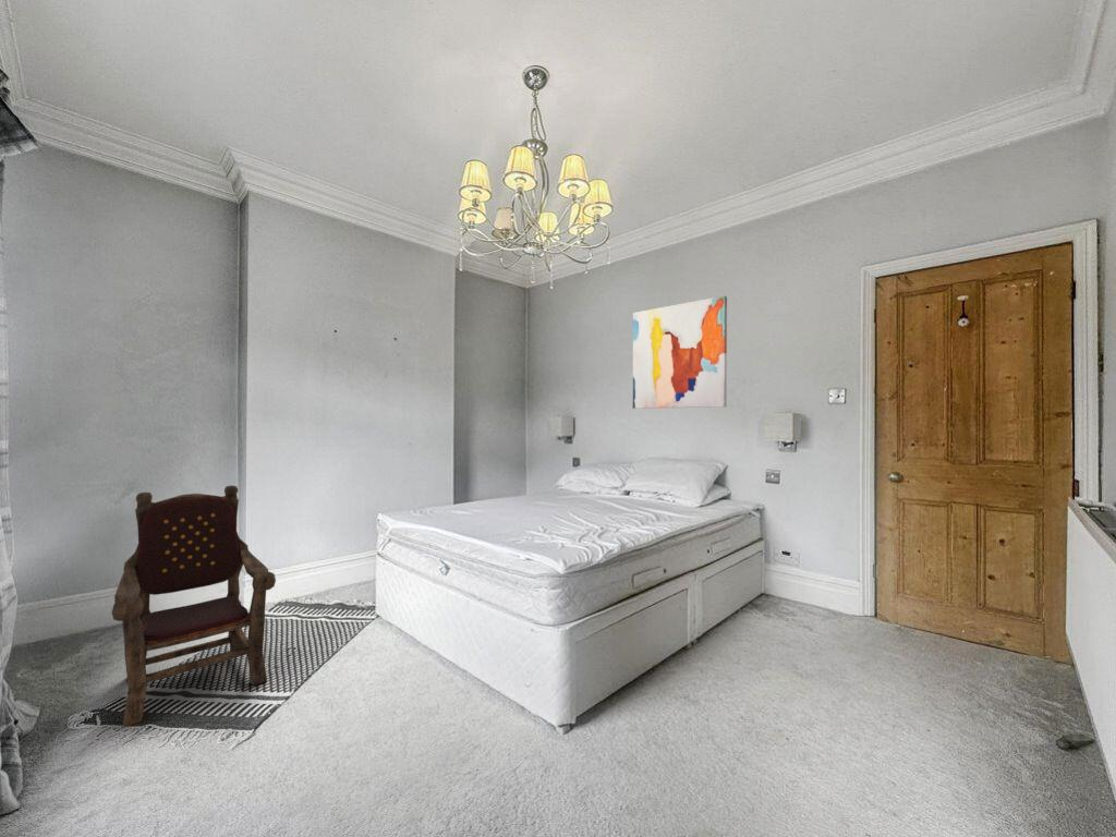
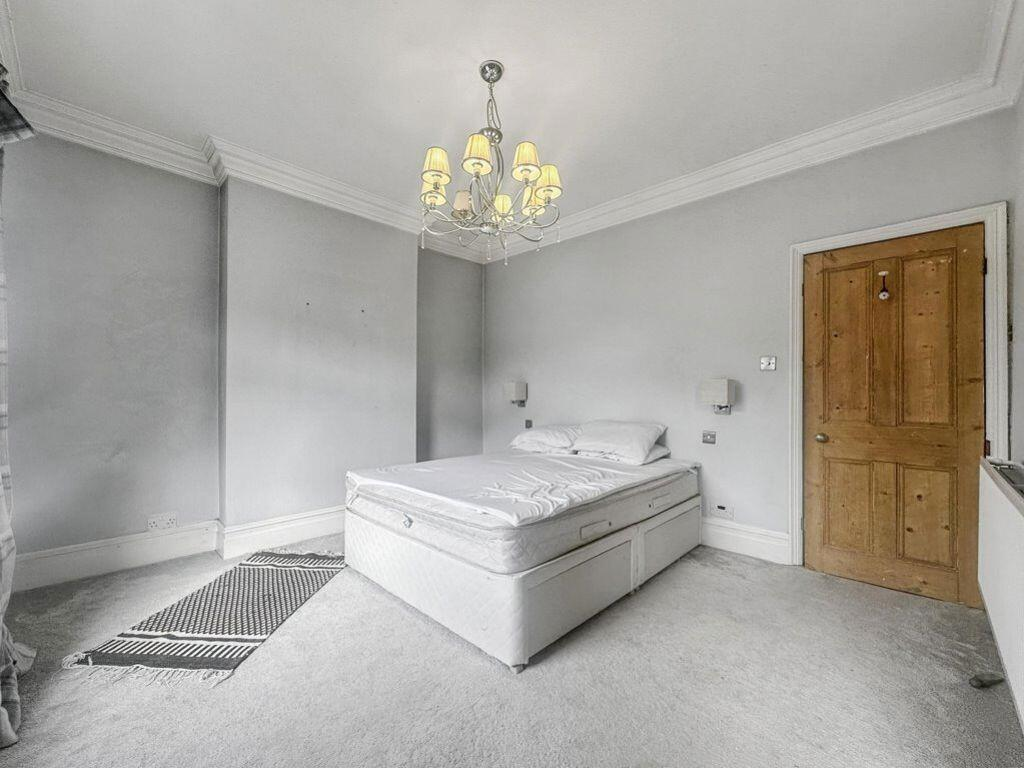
- armchair [111,484,277,728]
- wall art [632,295,728,410]
